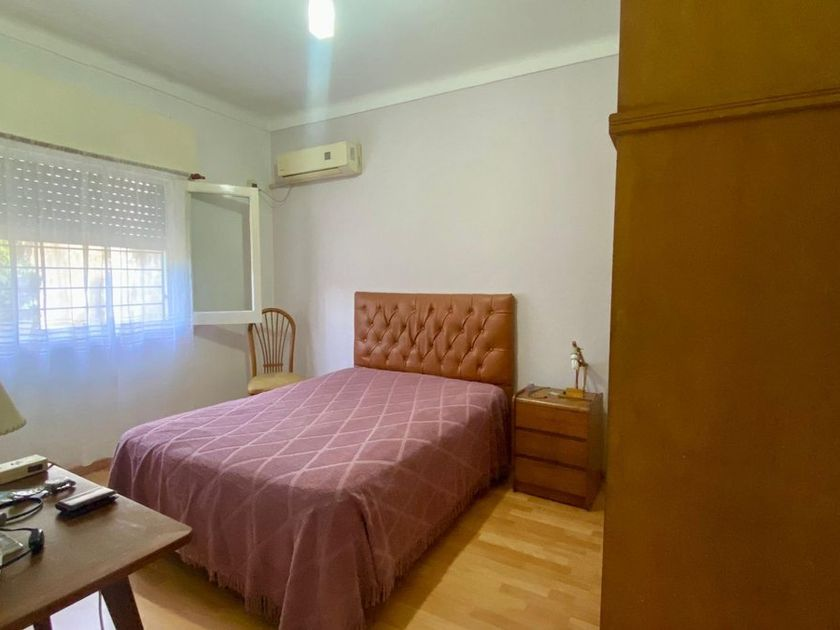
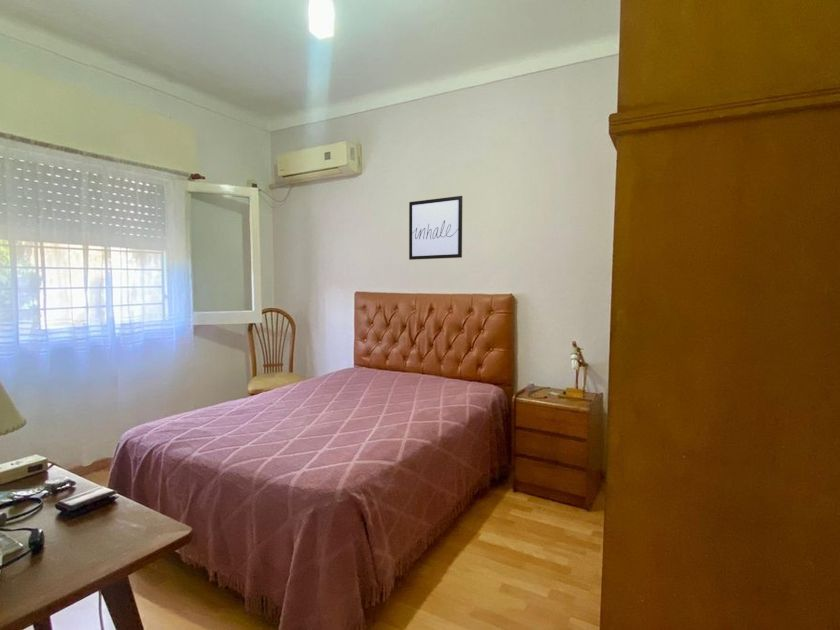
+ wall art [408,195,463,261]
